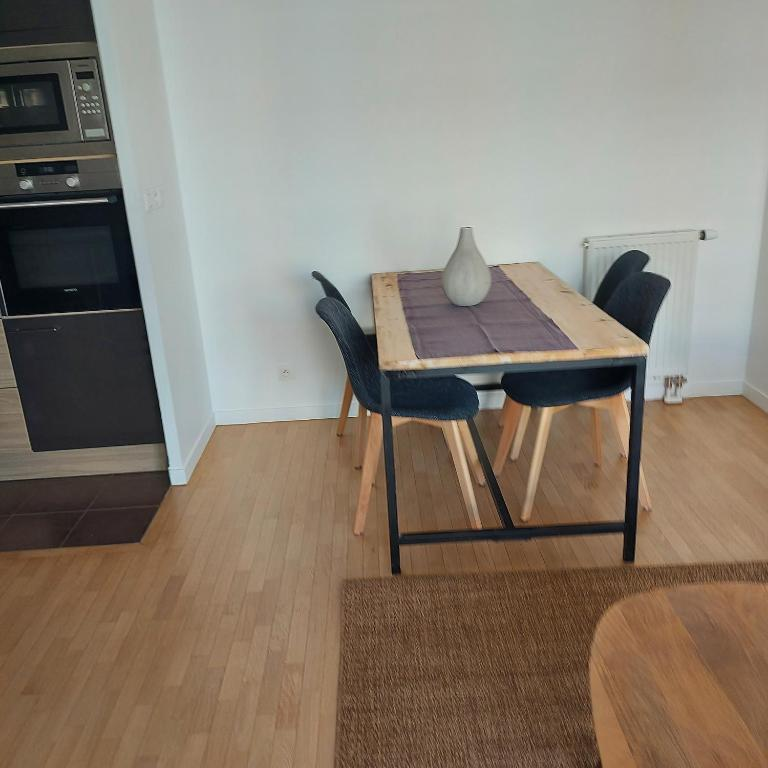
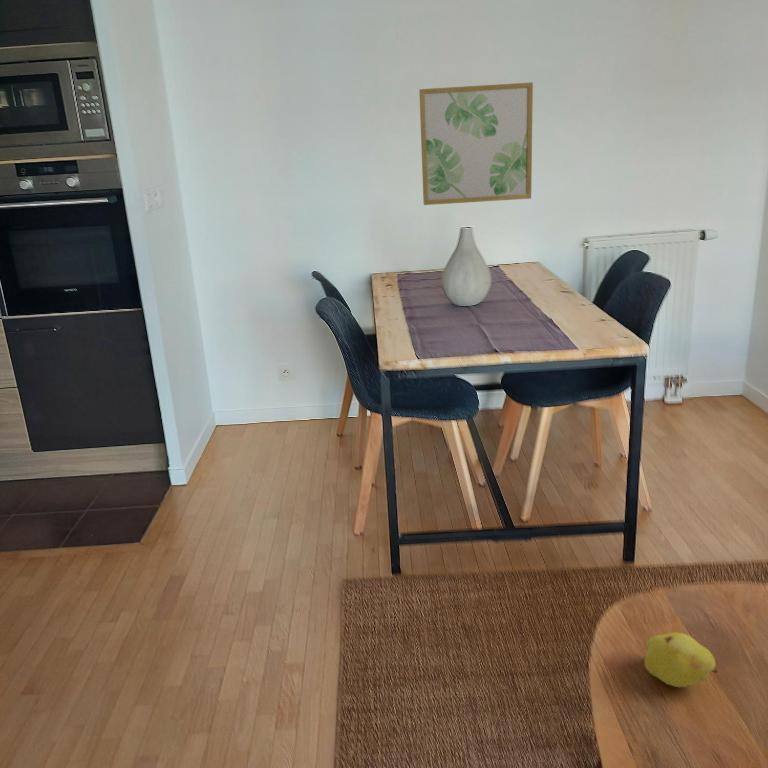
+ fruit [643,632,719,688]
+ wall art [418,81,534,206]
